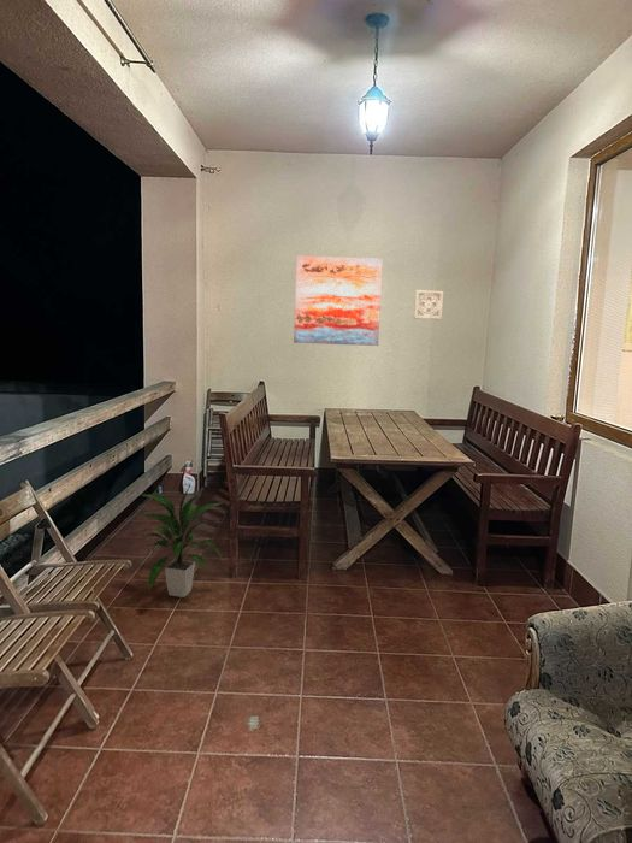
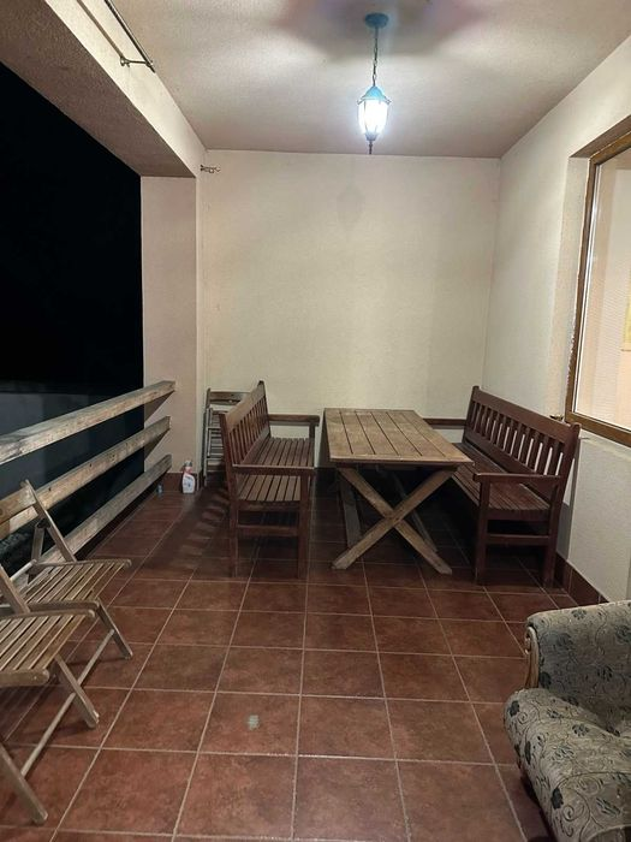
- wall art [293,254,384,347]
- indoor plant [137,485,223,599]
- wall ornament [413,289,444,320]
